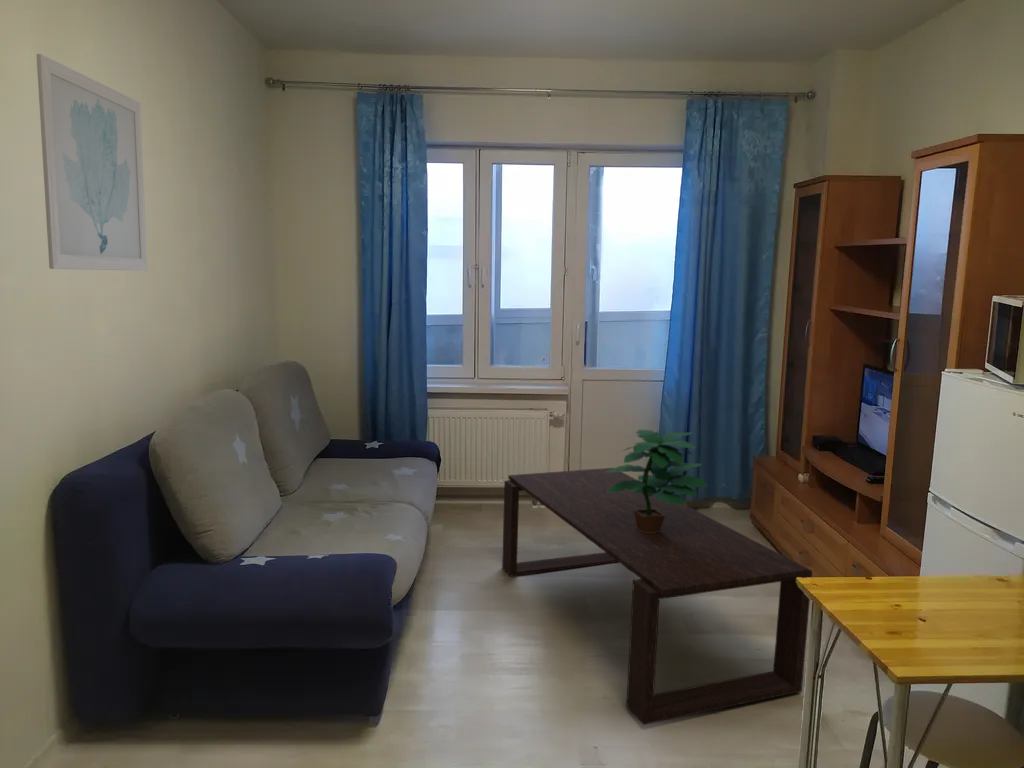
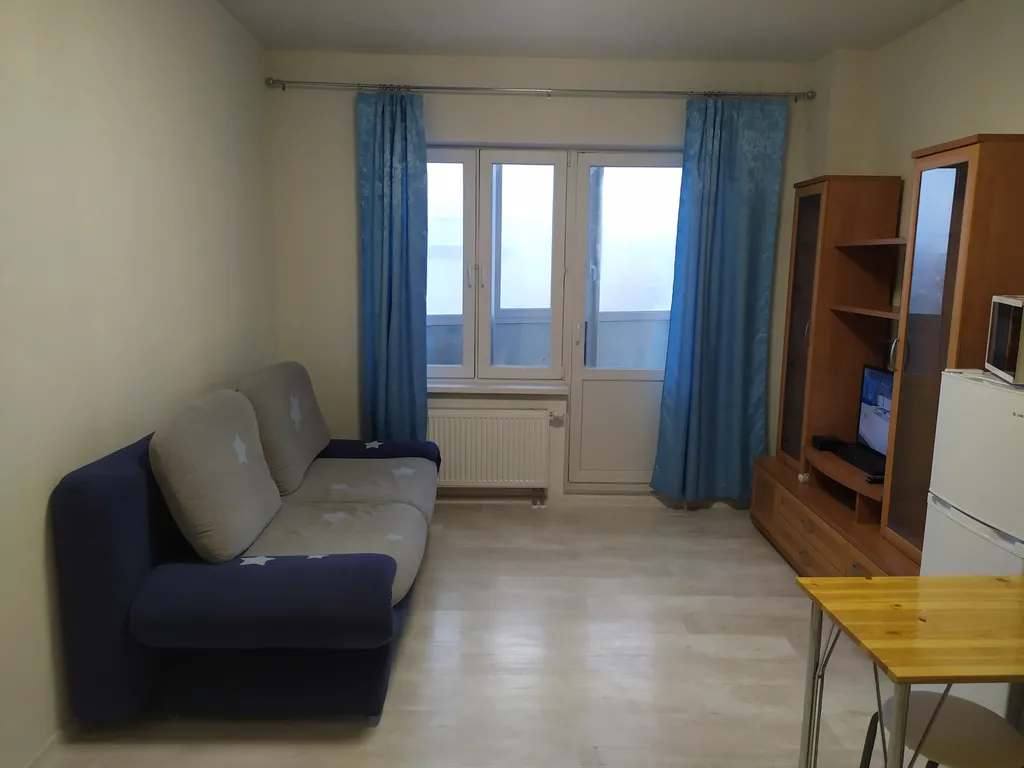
- potted plant [607,429,709,533]
- coffee table [501,467,813,726]
- wall art [36,53,148,272]
